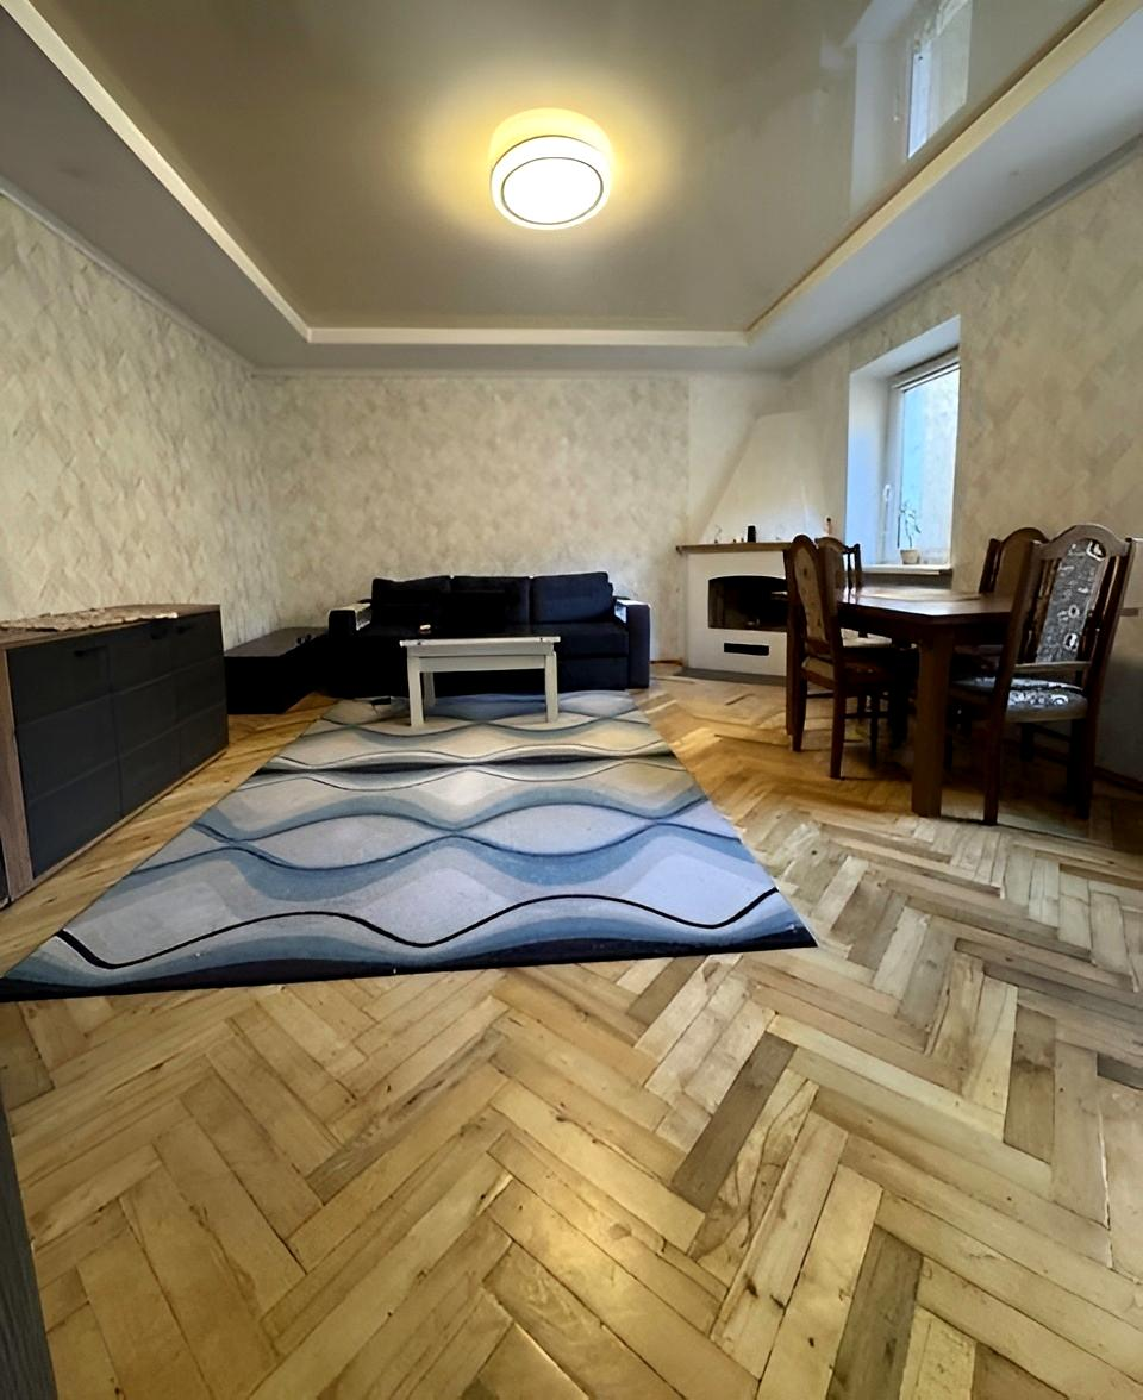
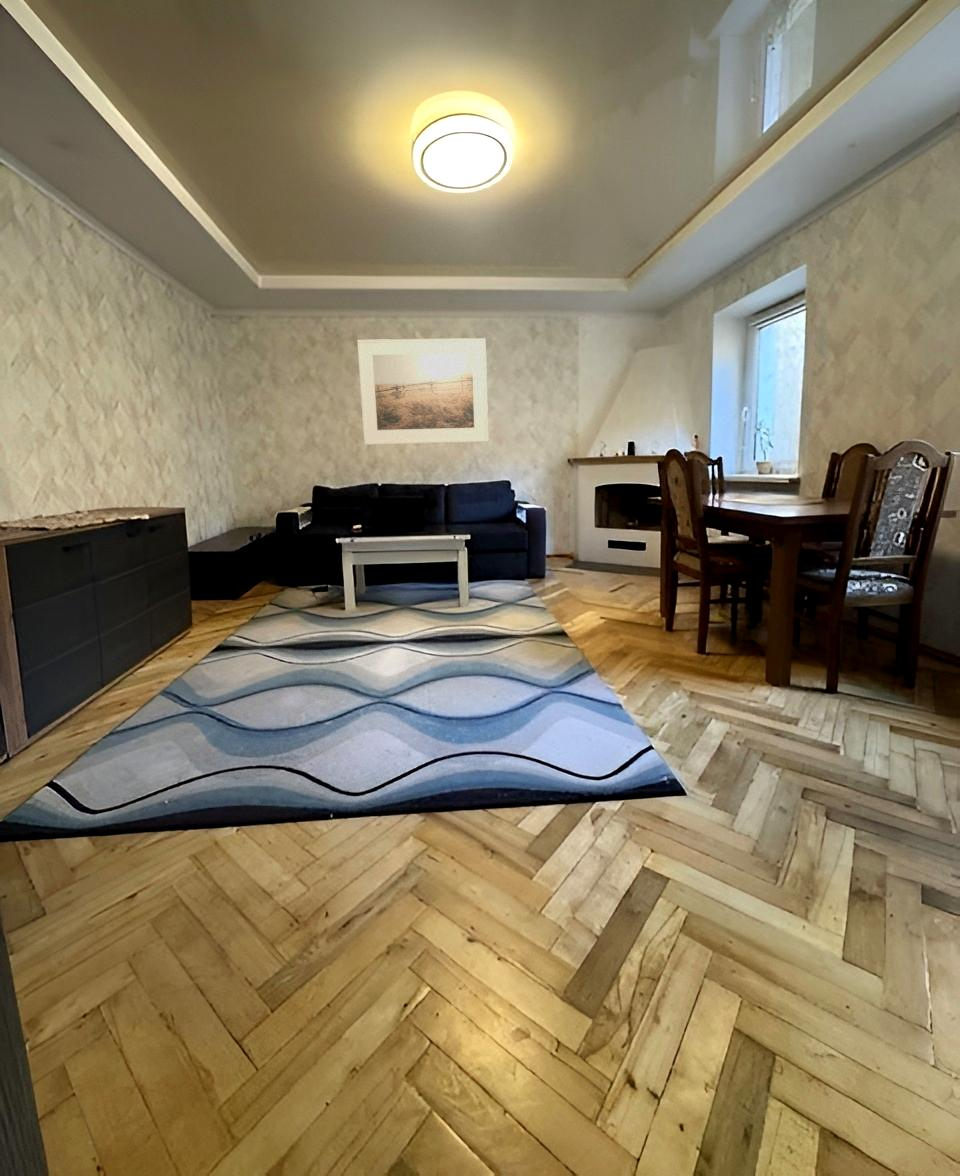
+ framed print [356,337,489,446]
